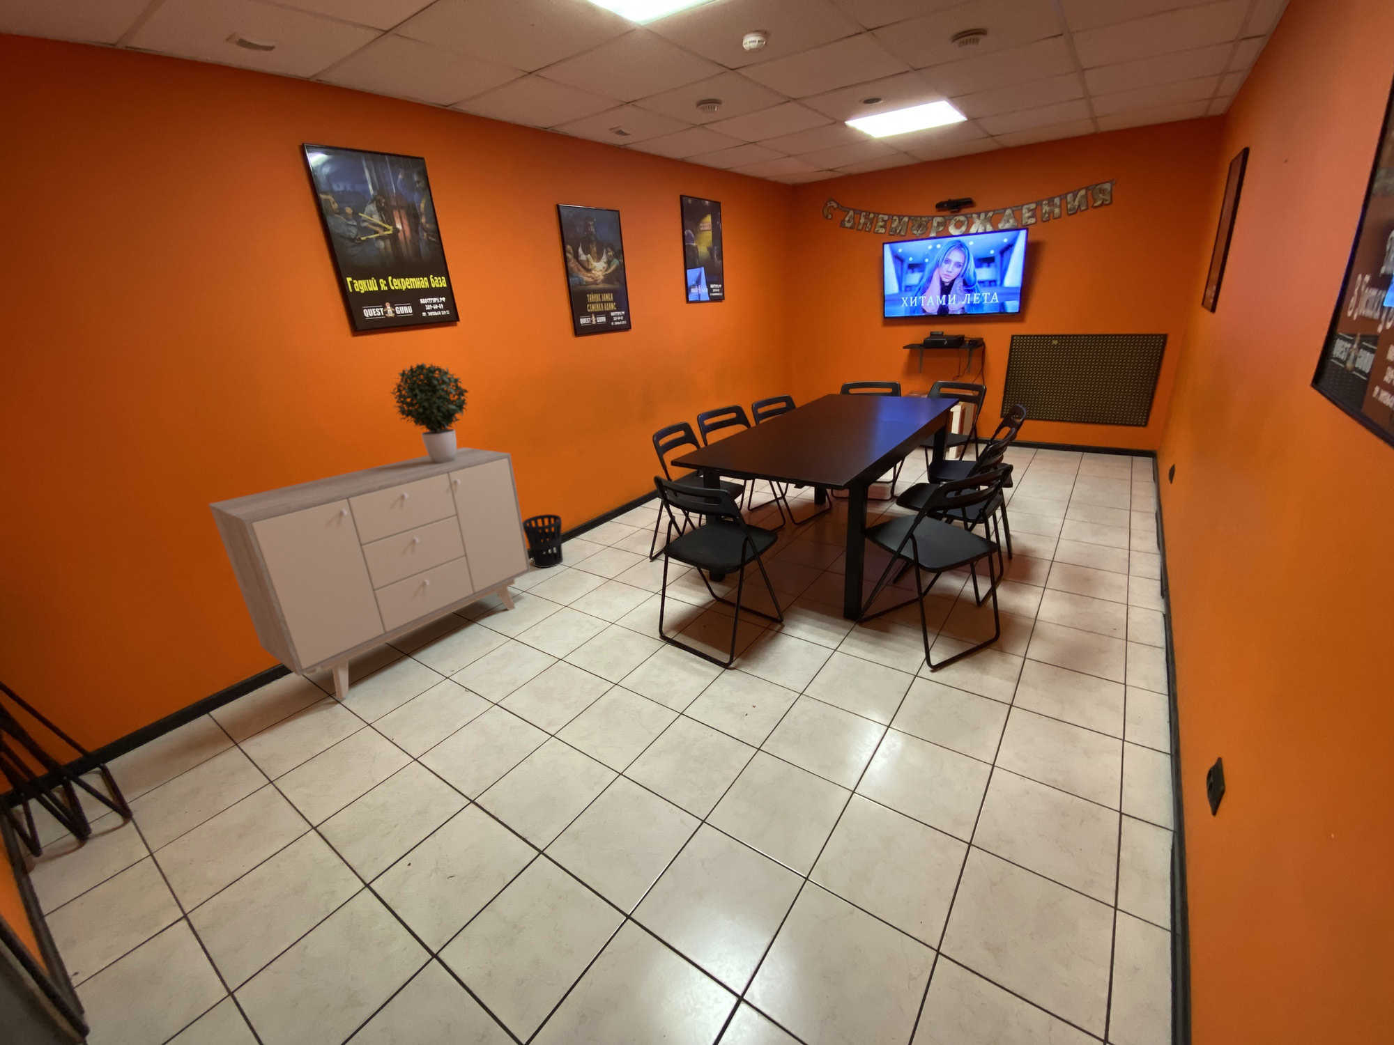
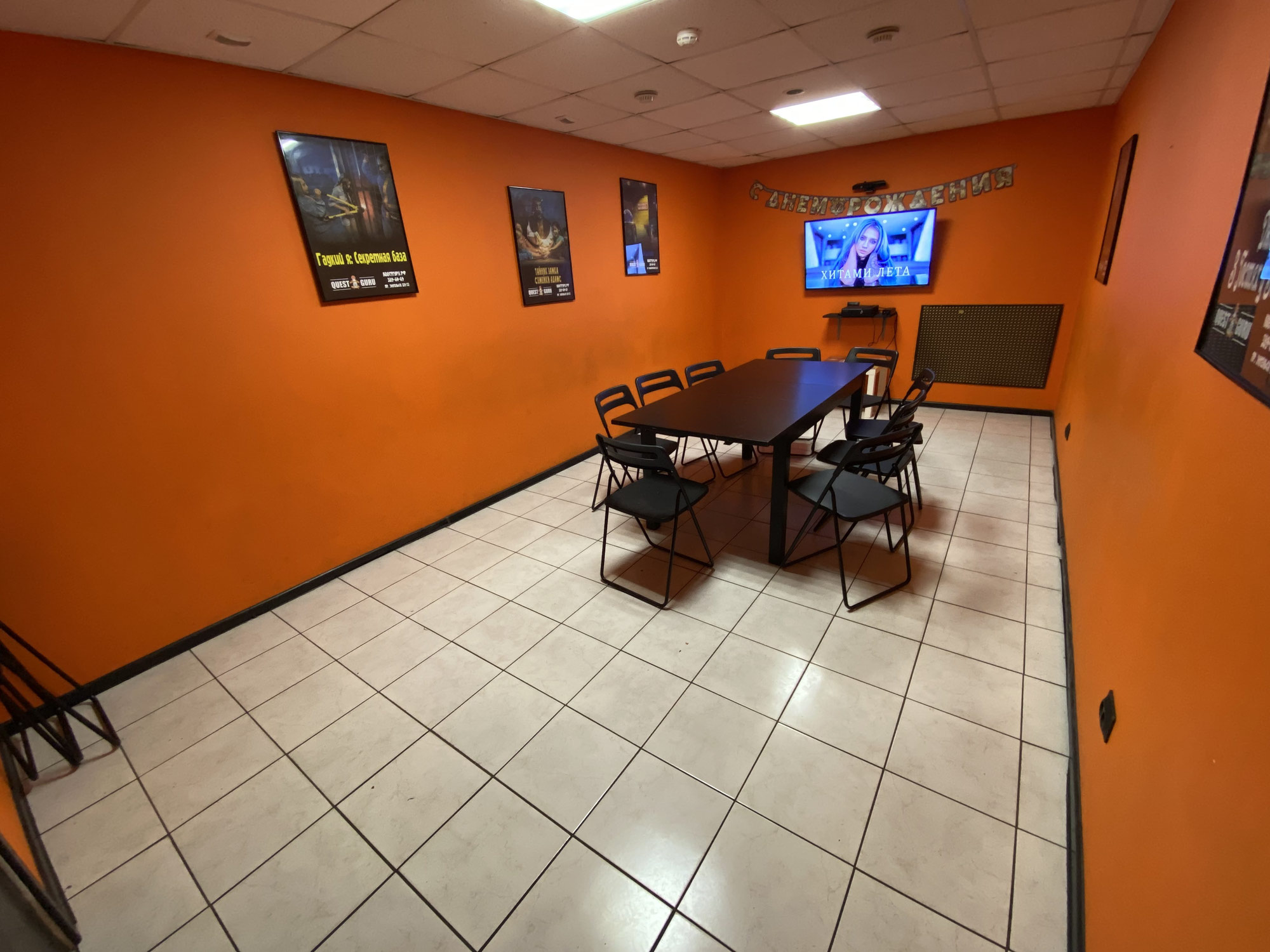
- potted plant [389,361,470,463]
- wastebasket [522,514,564,569]
- sideboard [207,447,532,699]
